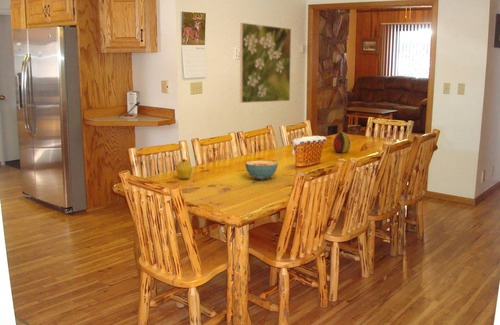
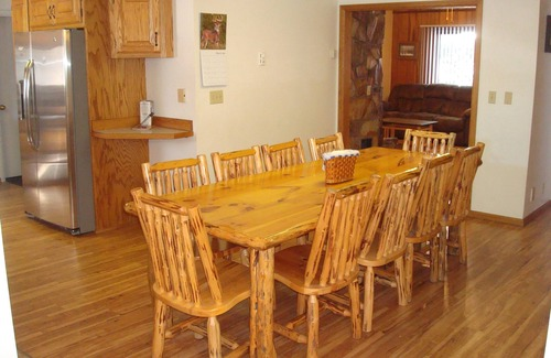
- cereal bowl [244,160,279,181]
- decorative egg [332,131,351,154]
- fruit [176,158,193,180]
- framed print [239,22,292,104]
